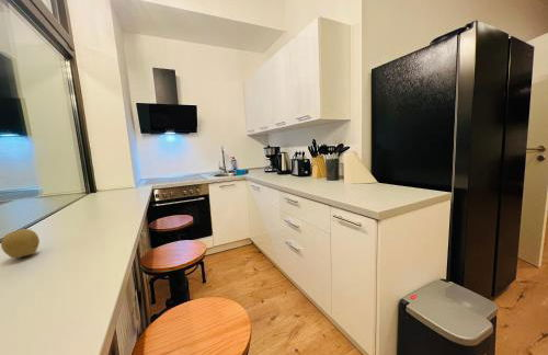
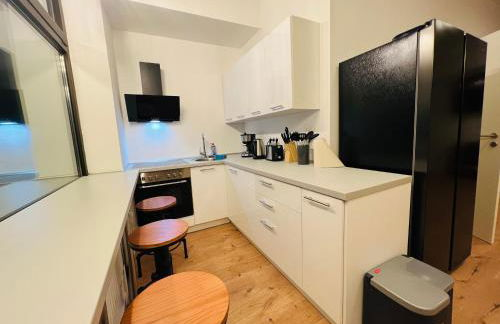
- fruit [0,228,41,260]
